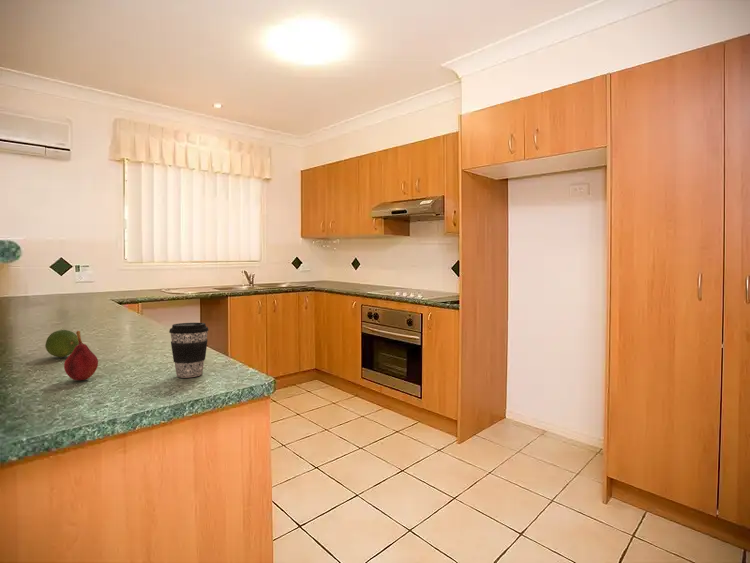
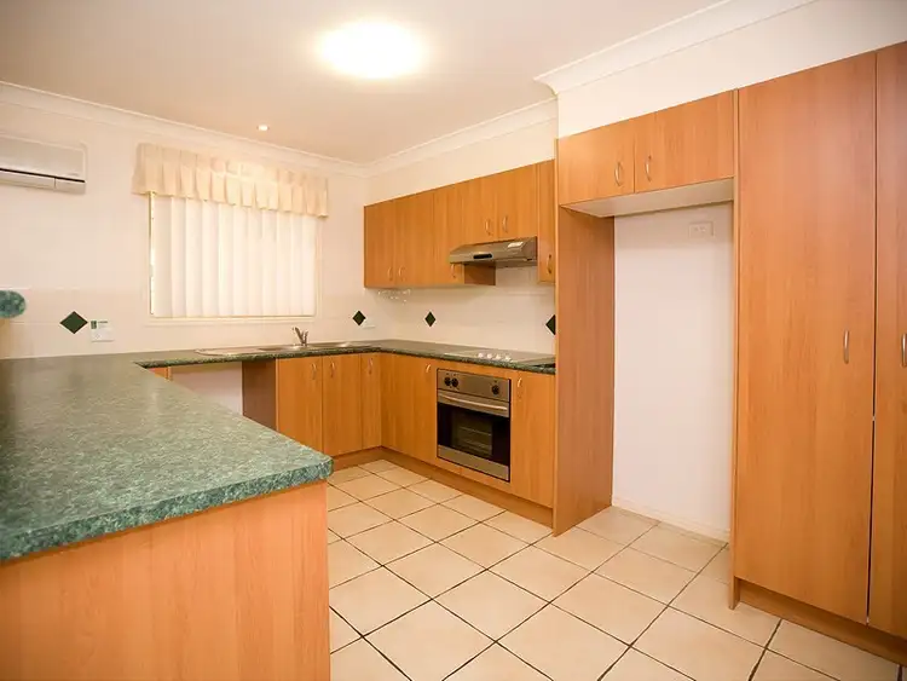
- fruit [63,330,99,381]
- coffee cup [168,322,209,378]
- fruit [44,329,79,358]
